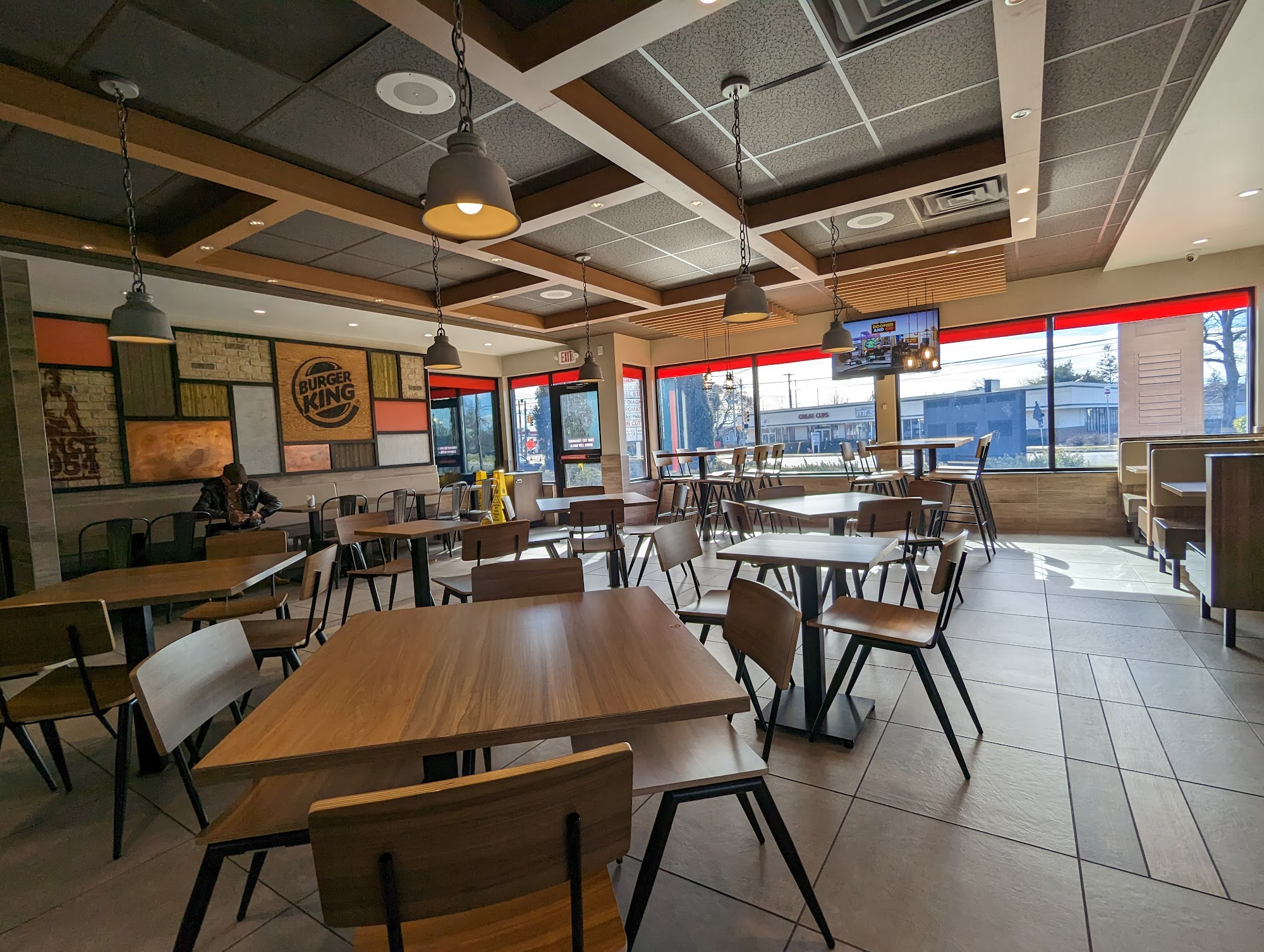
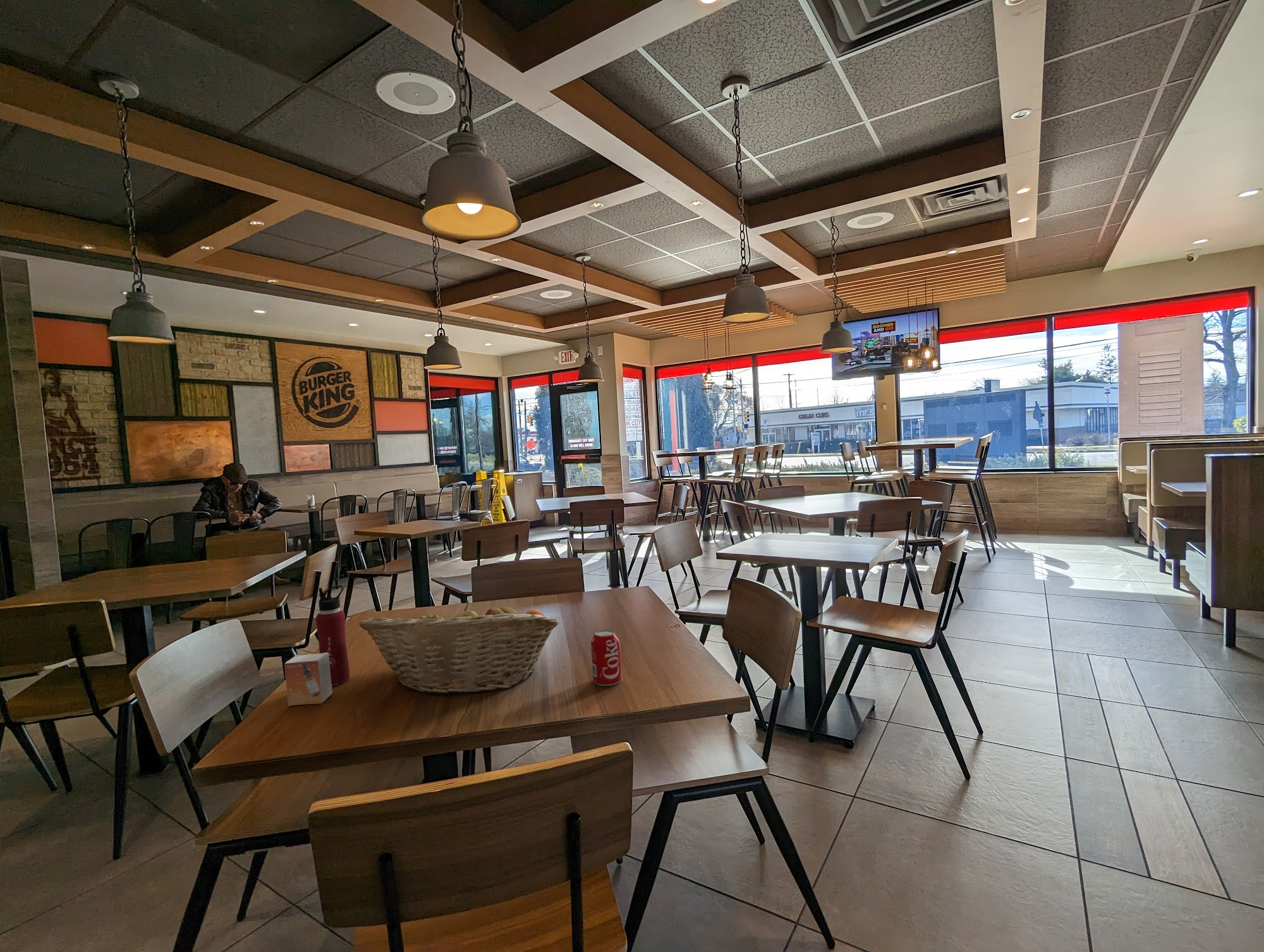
+ water bottle [315,585,350,687]
+ beverage can [590,629,623,687]
+ fruit basket [358,600,560,696]
+ small box [284,652,333,707]
